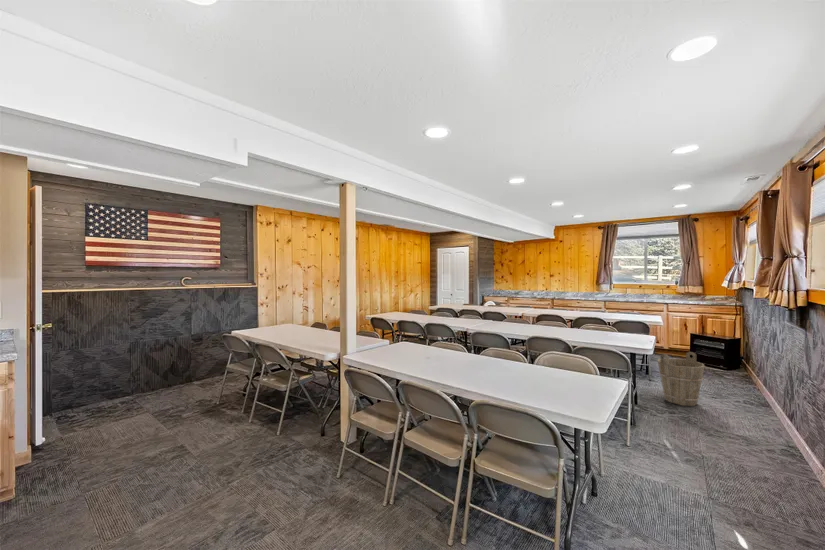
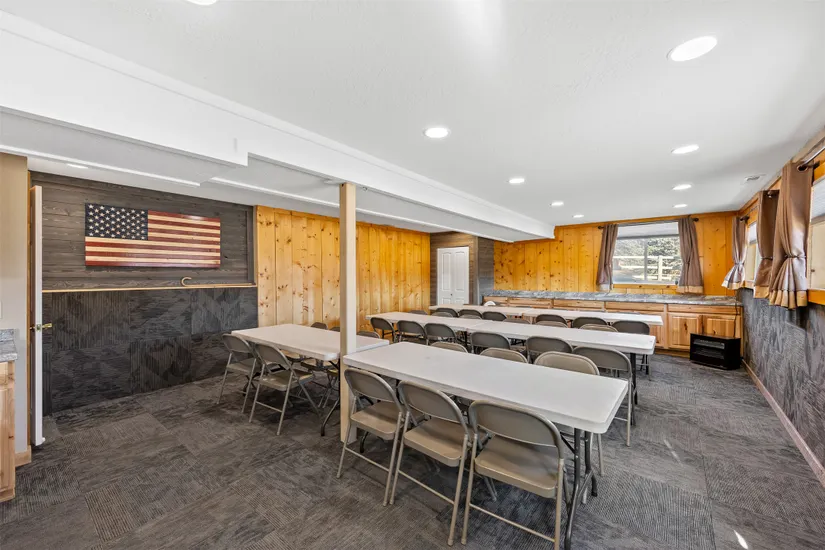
- bucket [657,351,706,407]
